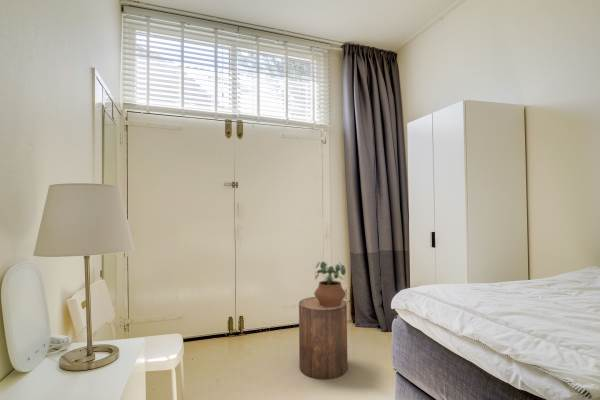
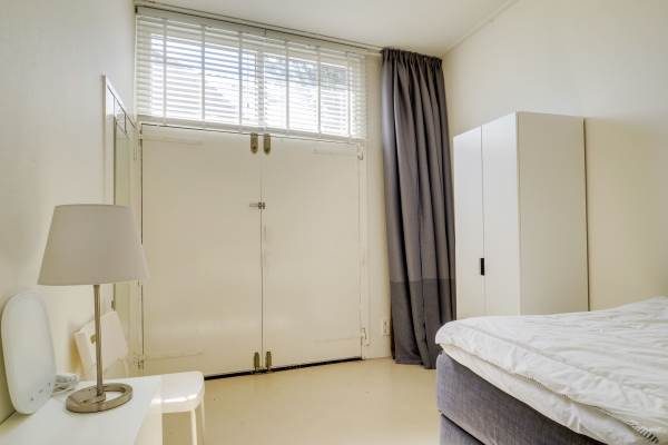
- potted plant [313,261,347,308]
- stool [298,296,349,380]
